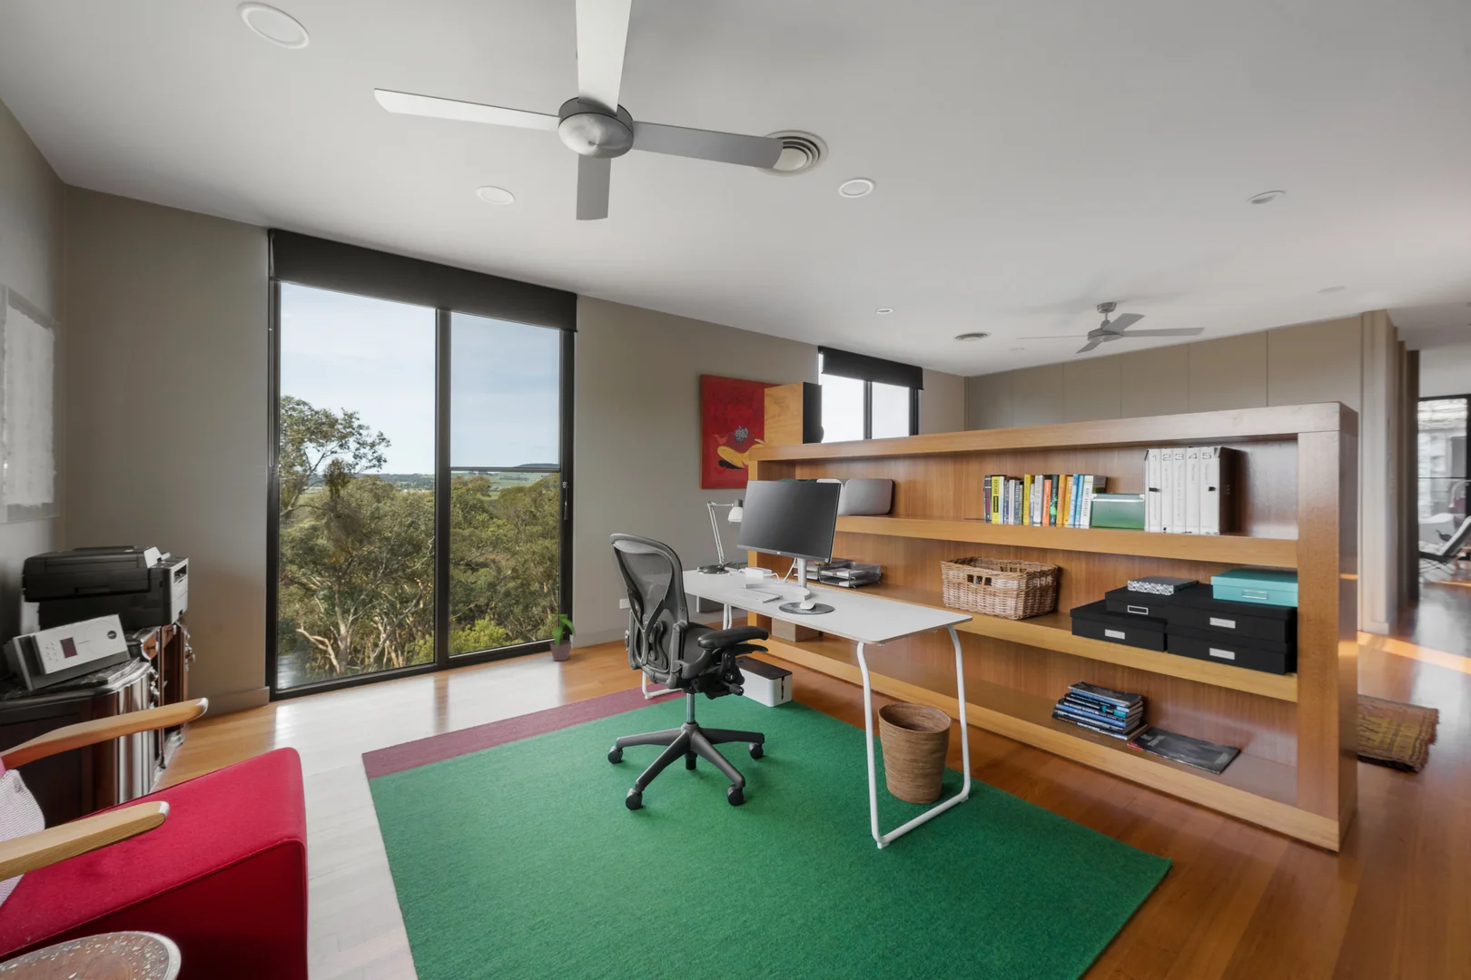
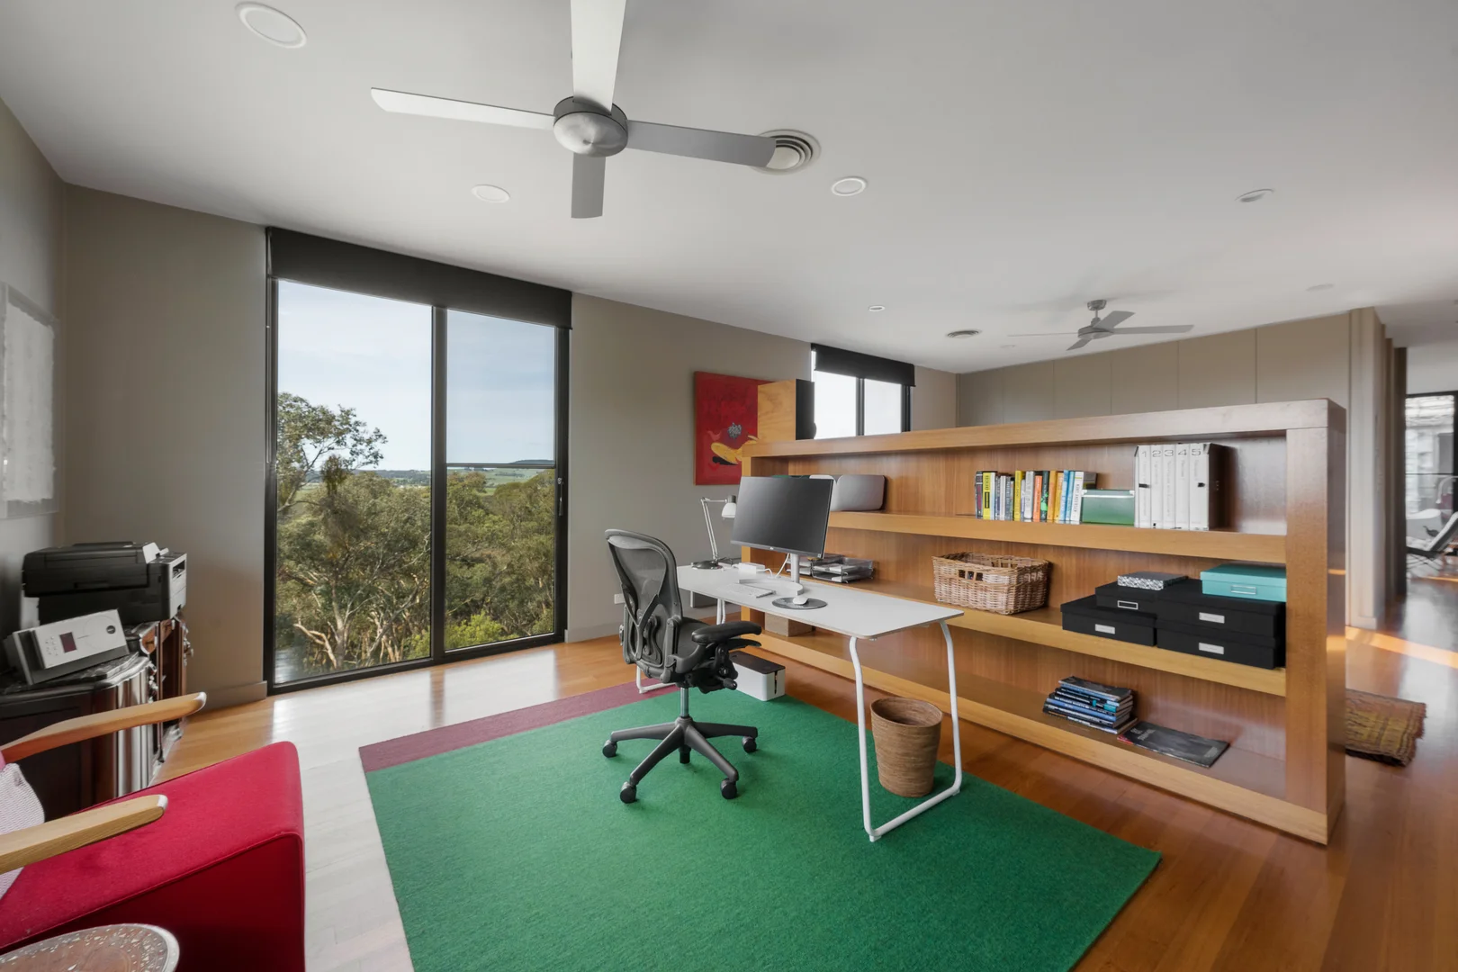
- potted plant [542,614,577,662]
